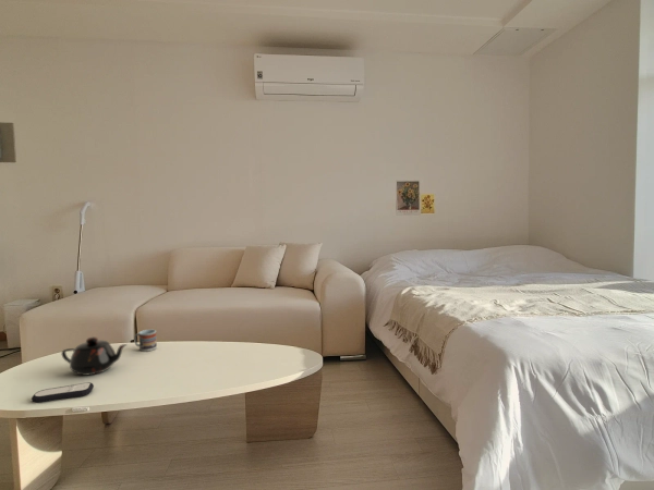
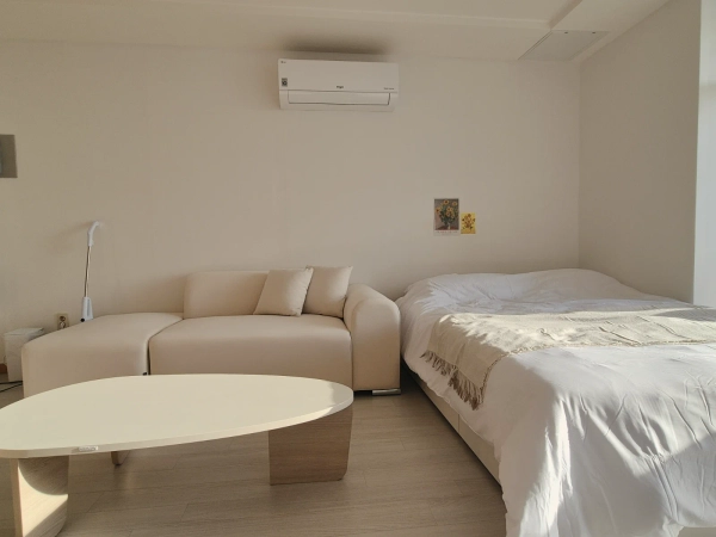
- cup [133,329,158,353]
- remote control [31,381,95,404]
- teapot [60,335,129,377]
